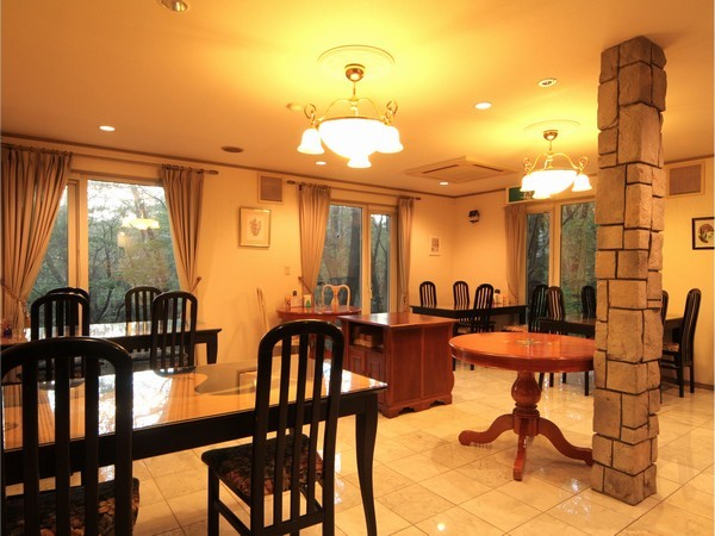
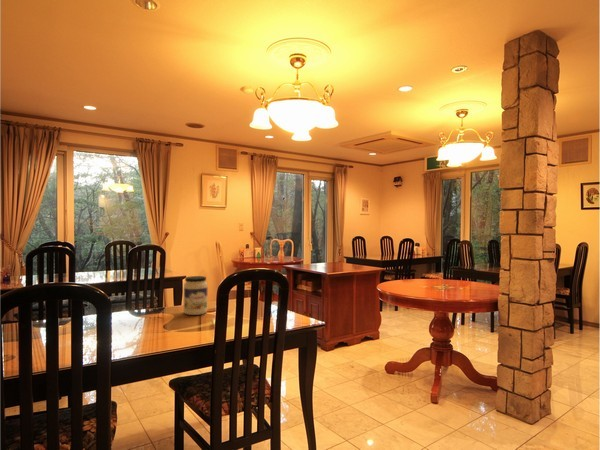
+ jar [183,275,208,316]
